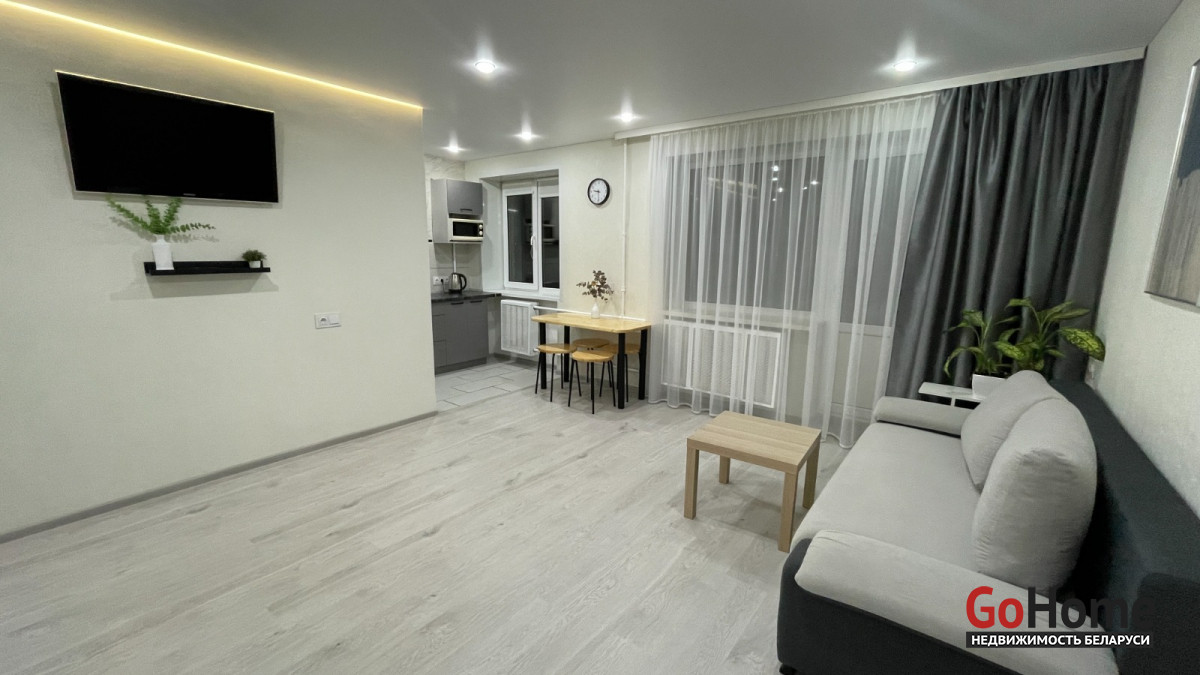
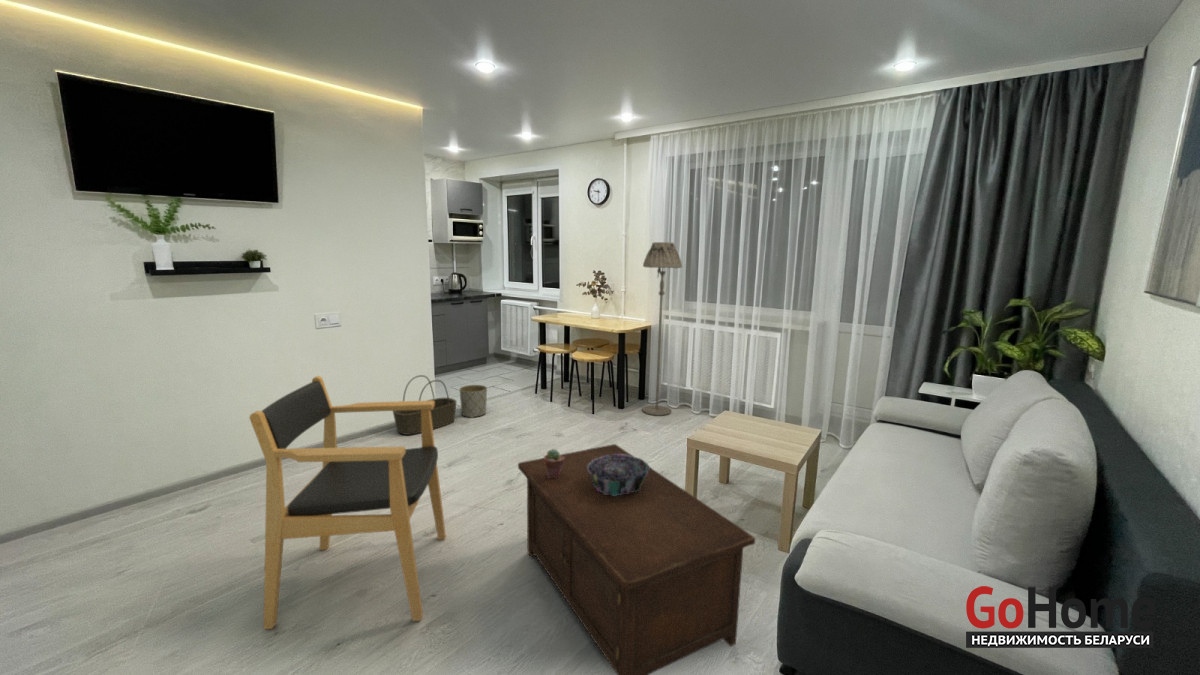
+ armchair [248,375,447,630]
+ planter [459,384,488,419]
+ basket [392,374,458,436]
+ cabinet [517,443,756,675]
+ potted succulent [543,448,564,478]
+ decorative bowl [587,454,651,496]
+ floor lamp [641,241,683,417]
